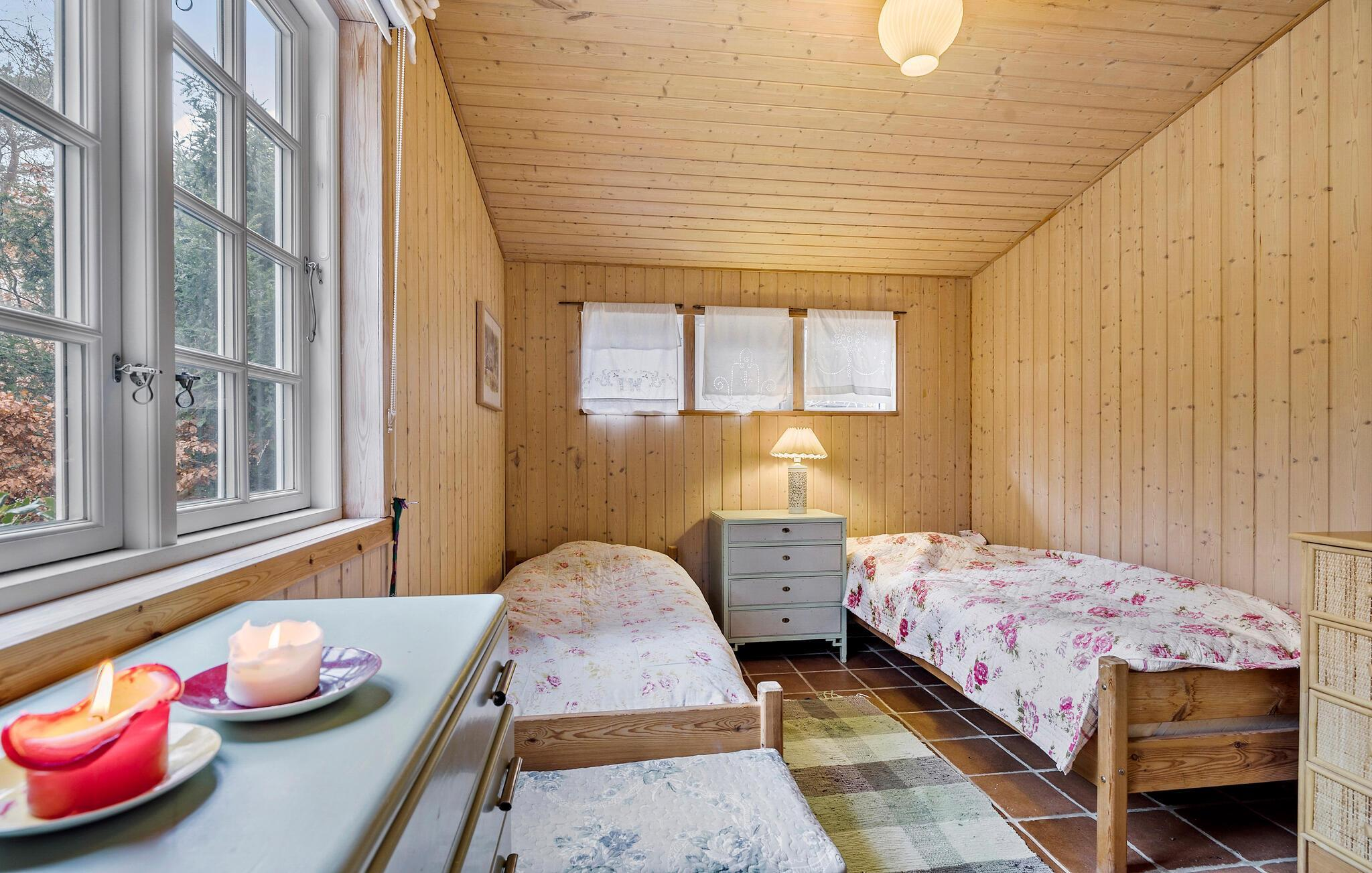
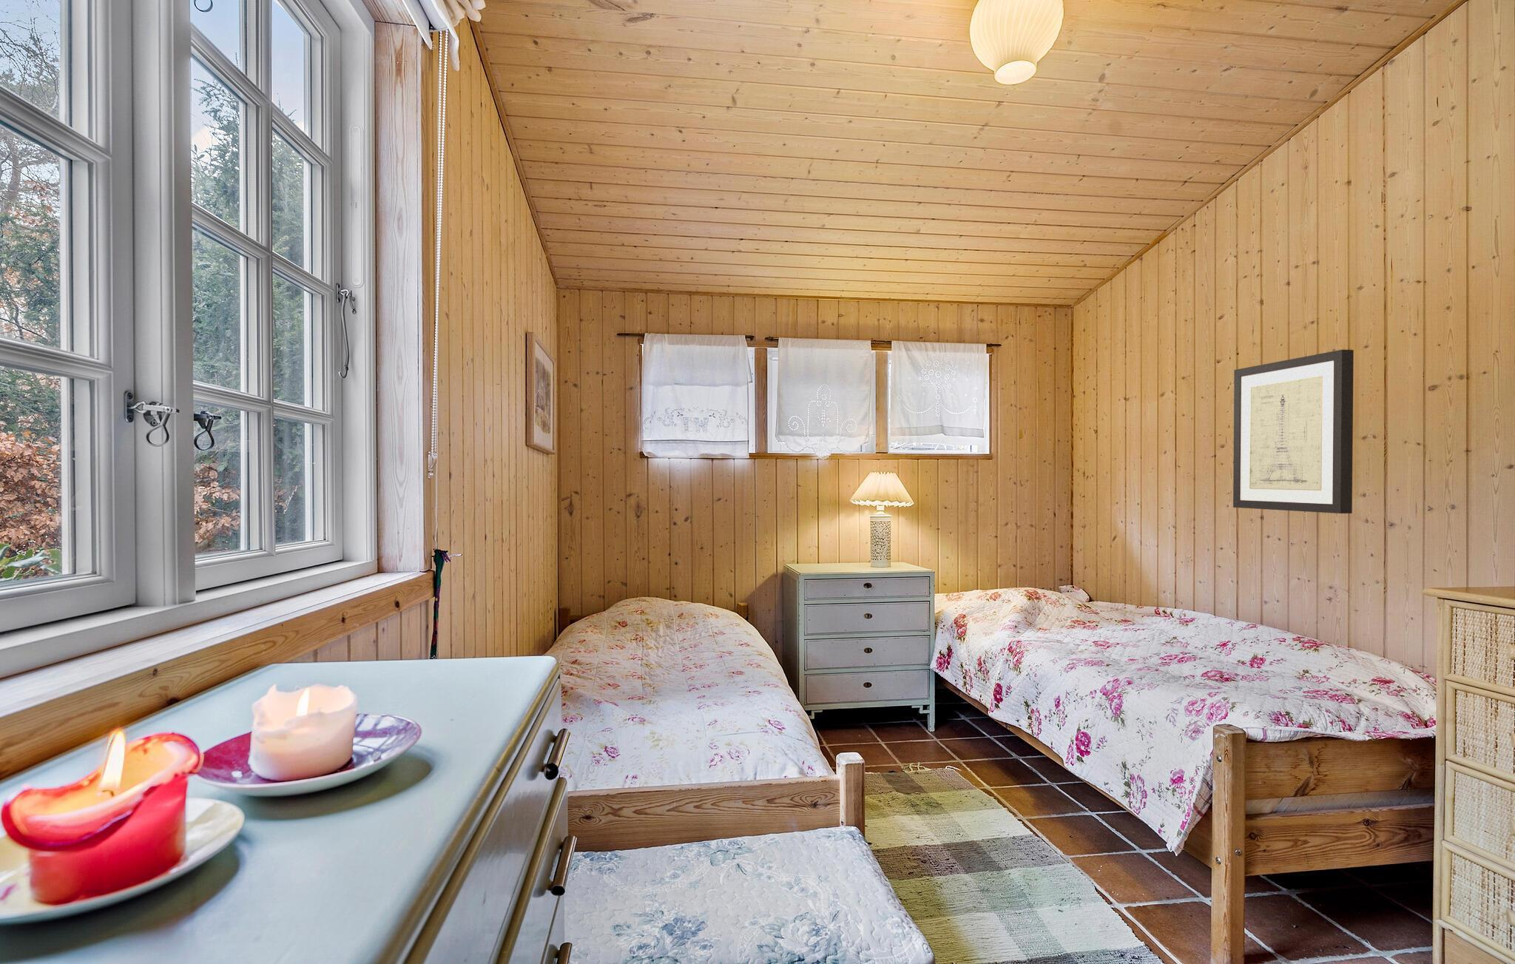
+ wall art [1232,349,1355,515]
